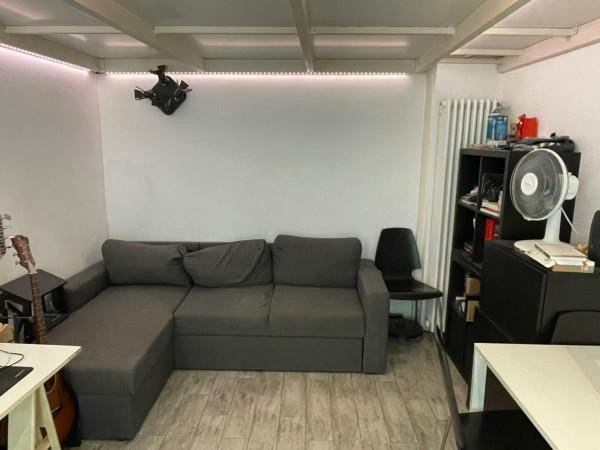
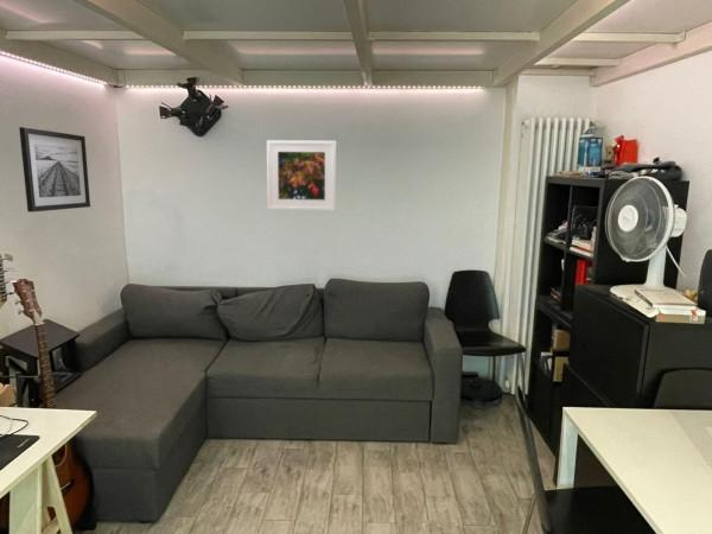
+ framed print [266,139,337,212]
+ wall art [18,126,91,214]
